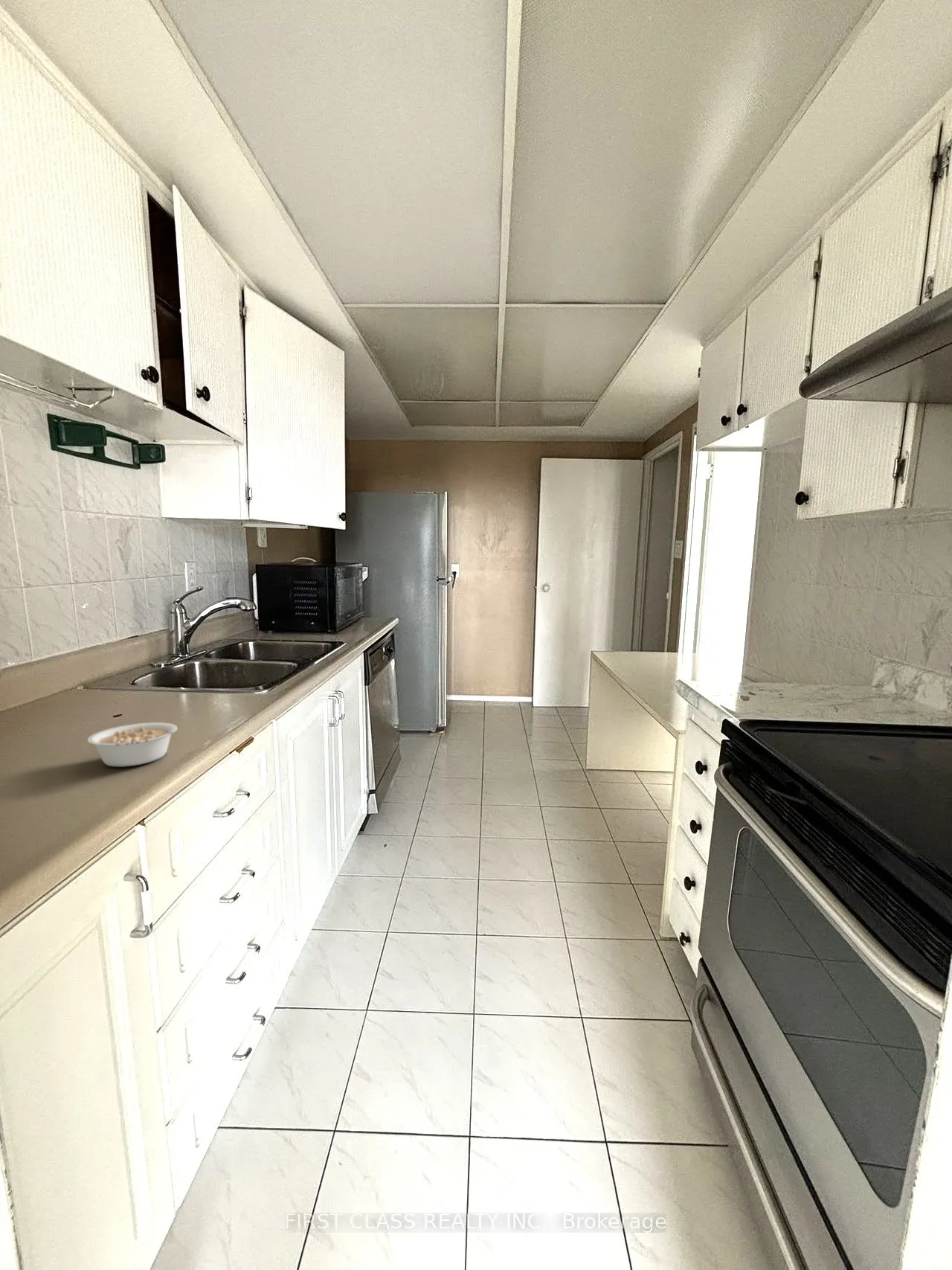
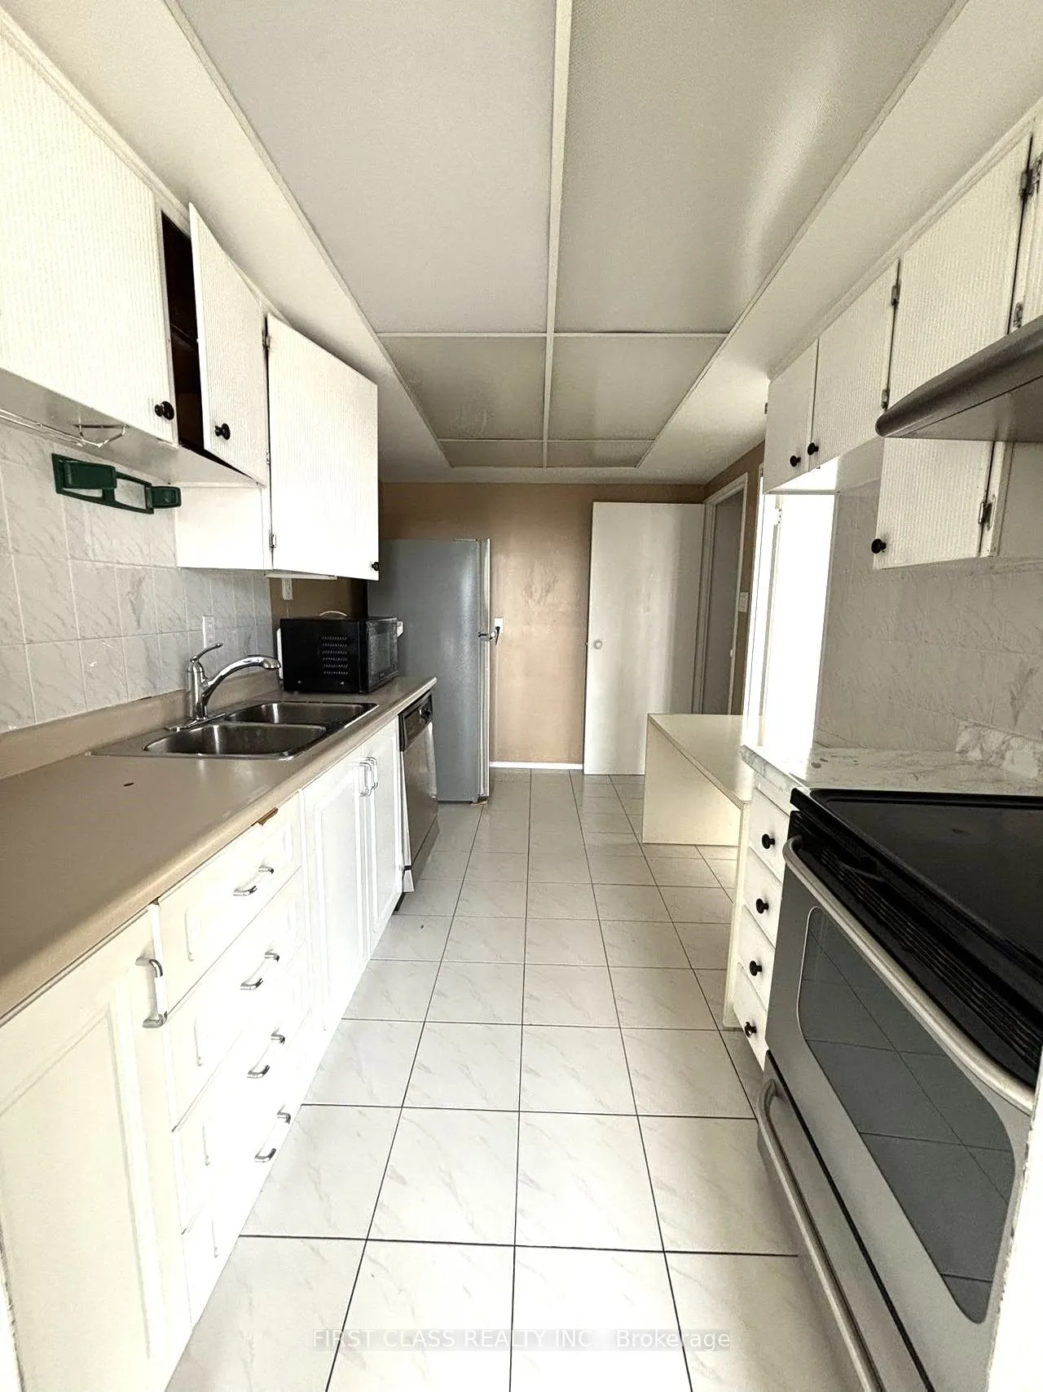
- legume [87,722,190,767]
